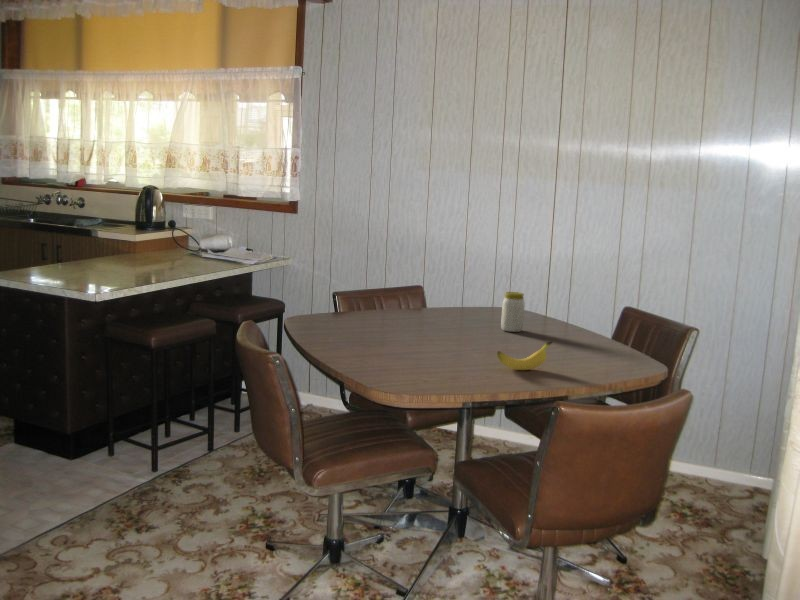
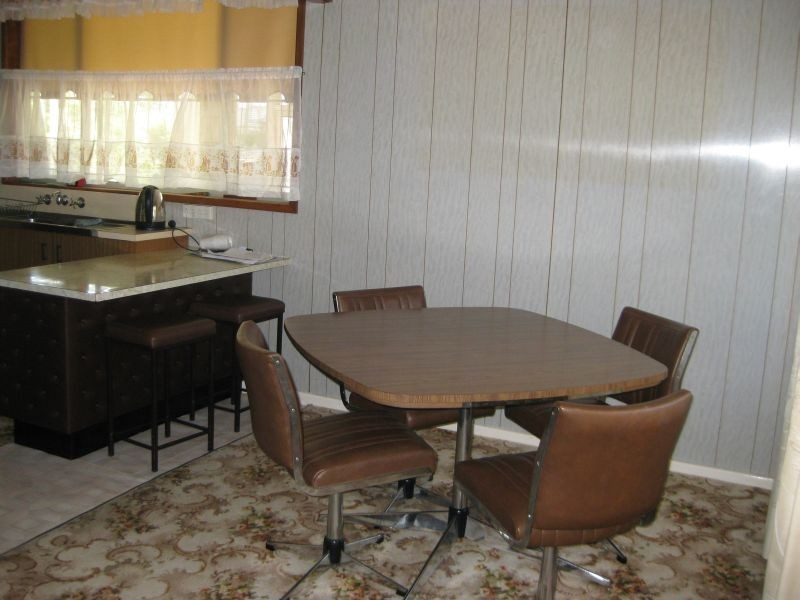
- banana [496,341,554,371]
- jar [500,291,526,333]
